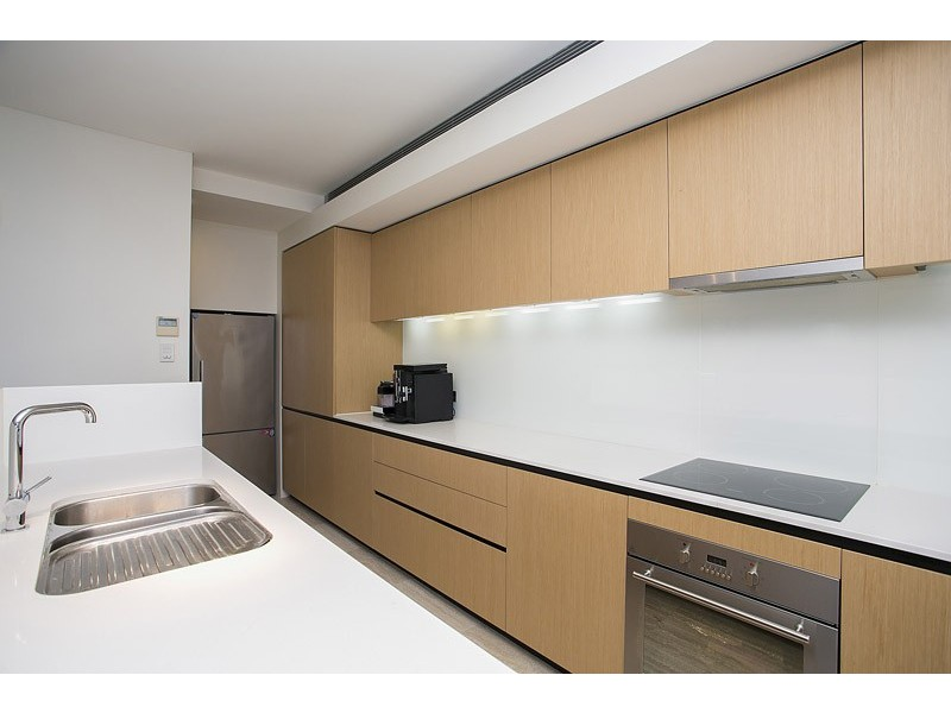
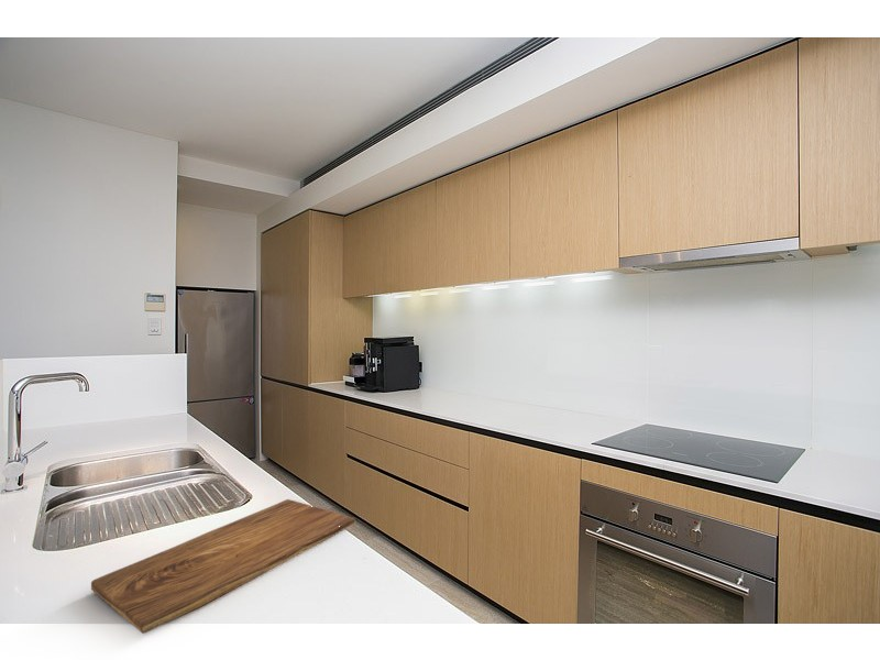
+ cutting board [90,498,355,635]
